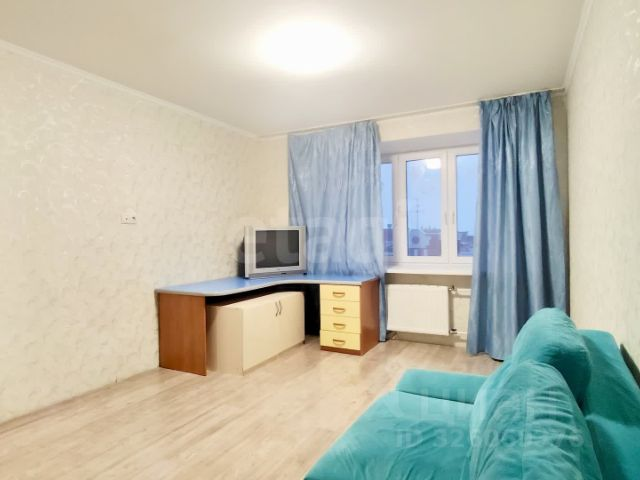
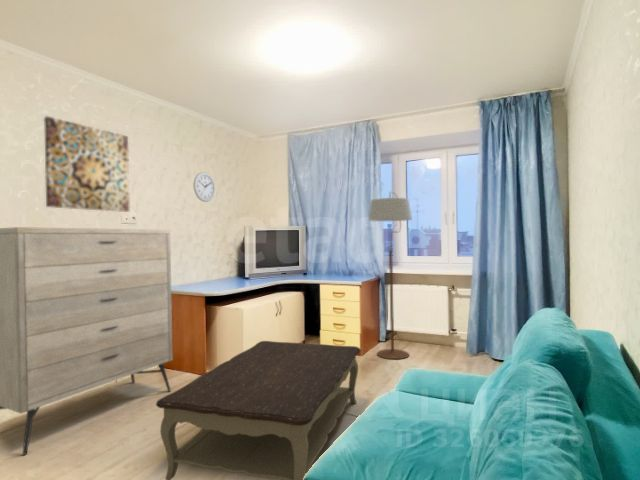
+ wall clock [192,171,216,203]
+ floor lamp [368,190,413,360]
+ wall art [43,115,130,213]
+ coffee table [155,340,362,480]
+ dresser [0,226,174,456]
